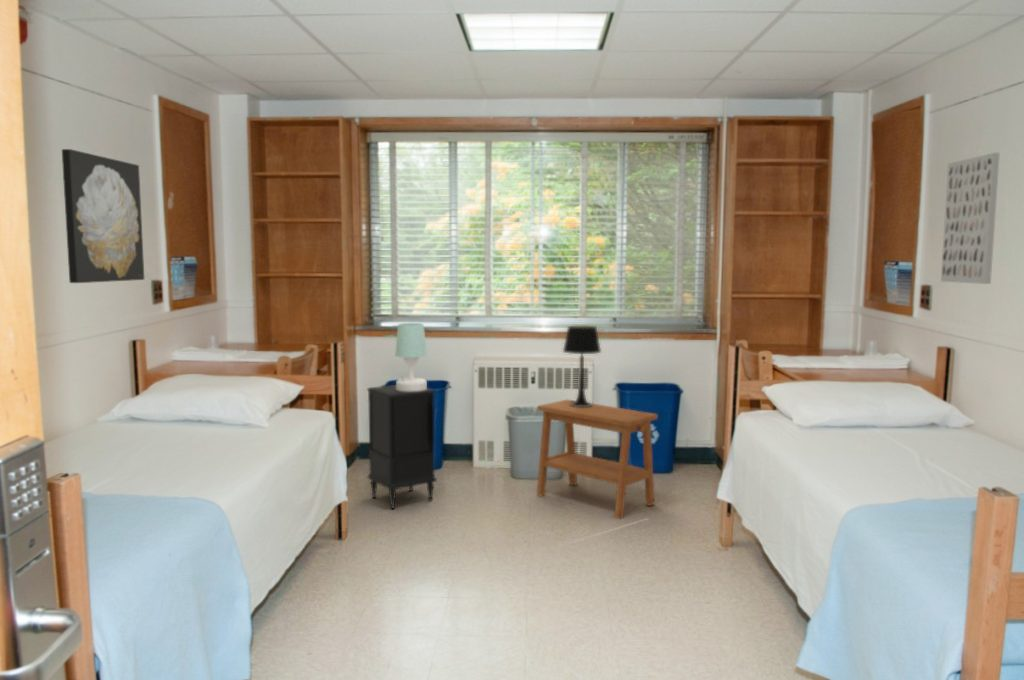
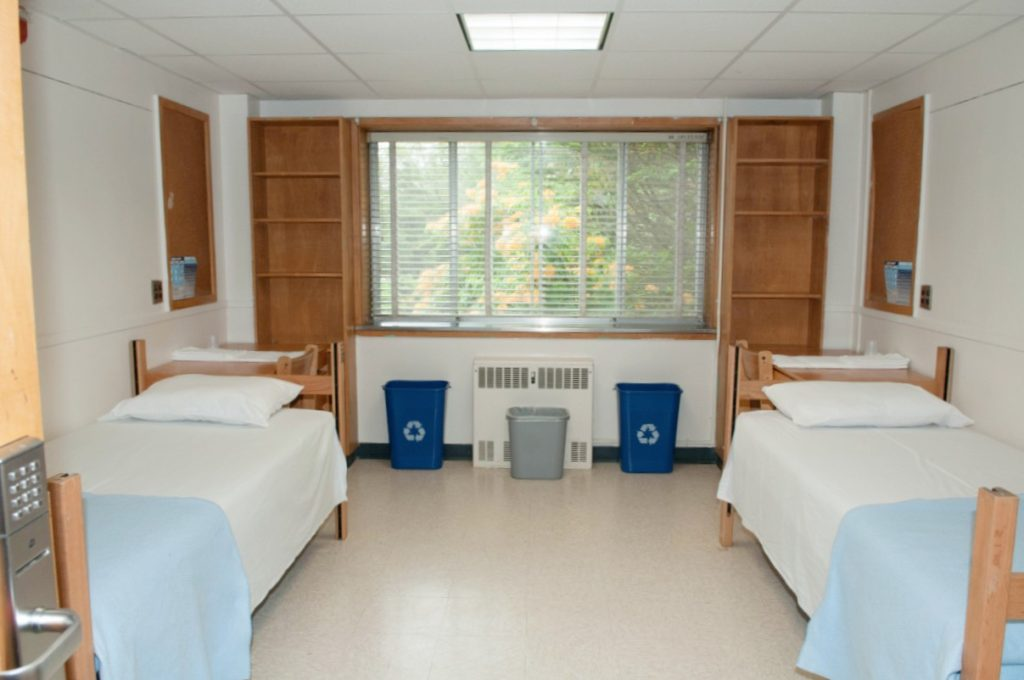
- nightstand [366,384,438,510]
- table lamp [394,322,428,392]
- wall art [61,148,145,284]
- wall art [940,152,1001,285]
- side table [536,398,659,520]
- table lamp [562,325,602,407]
